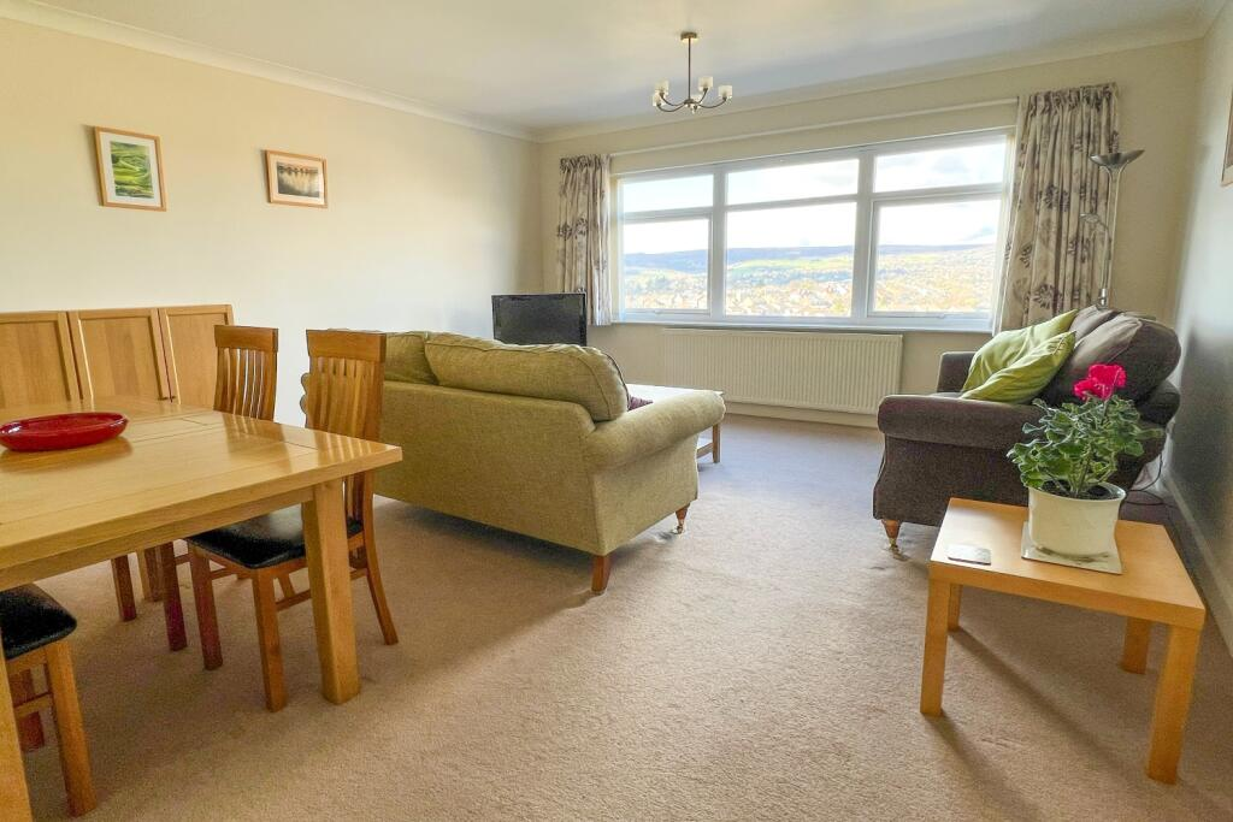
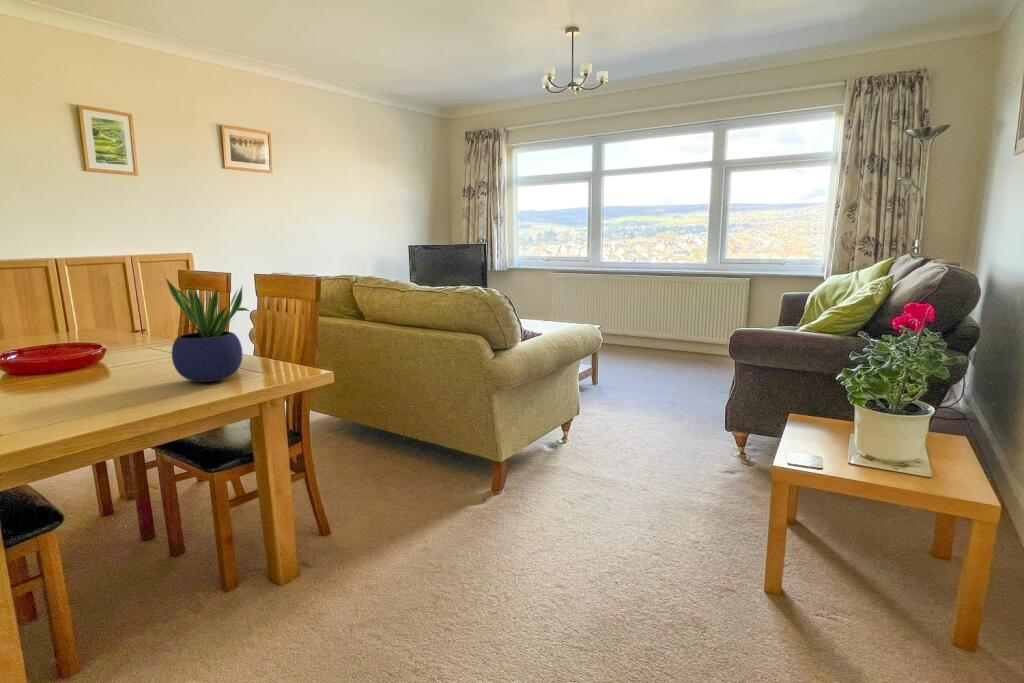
+ potted plant [164,276,250,383]
